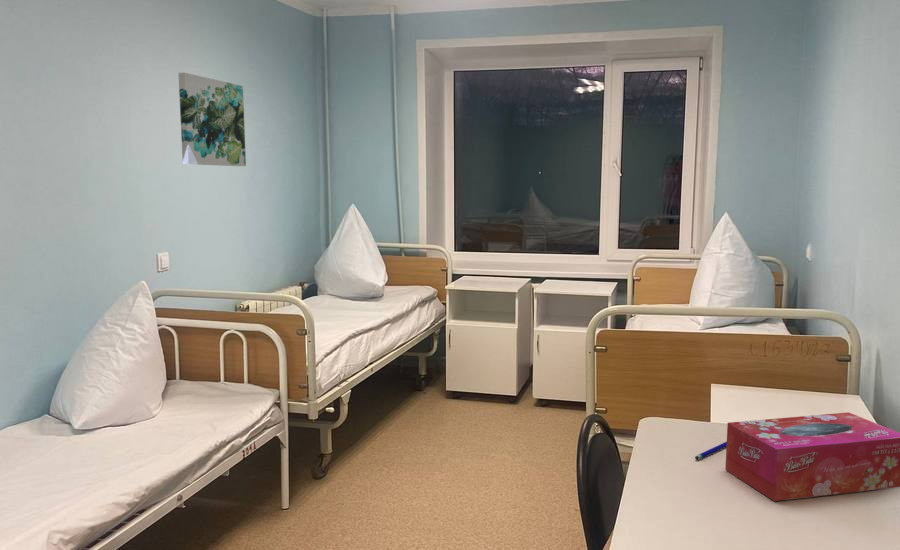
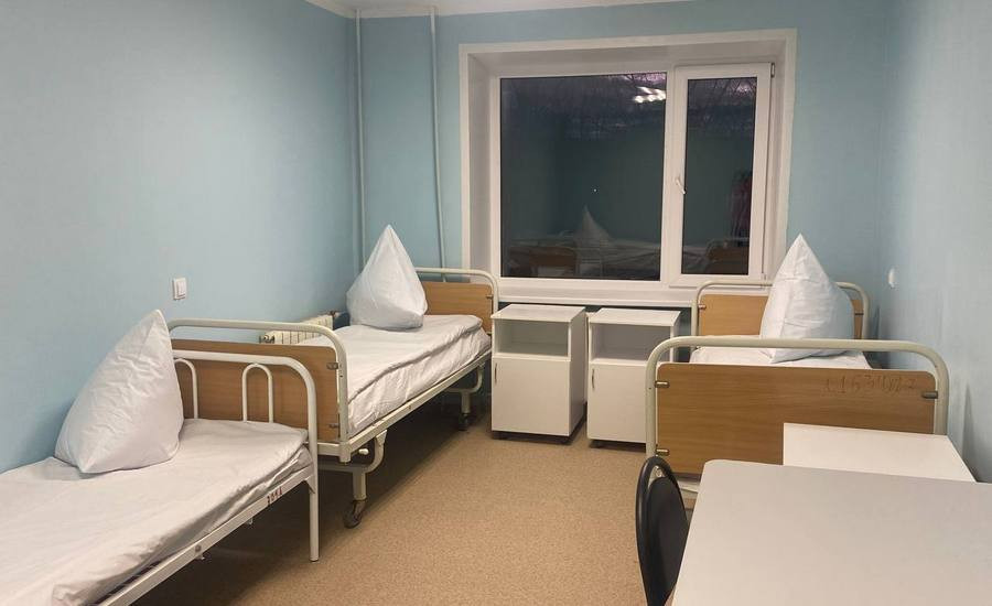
- tissue box [724,411,900,502]
- pen [694,441,727,461]
- wall art [177,72,247,167]
